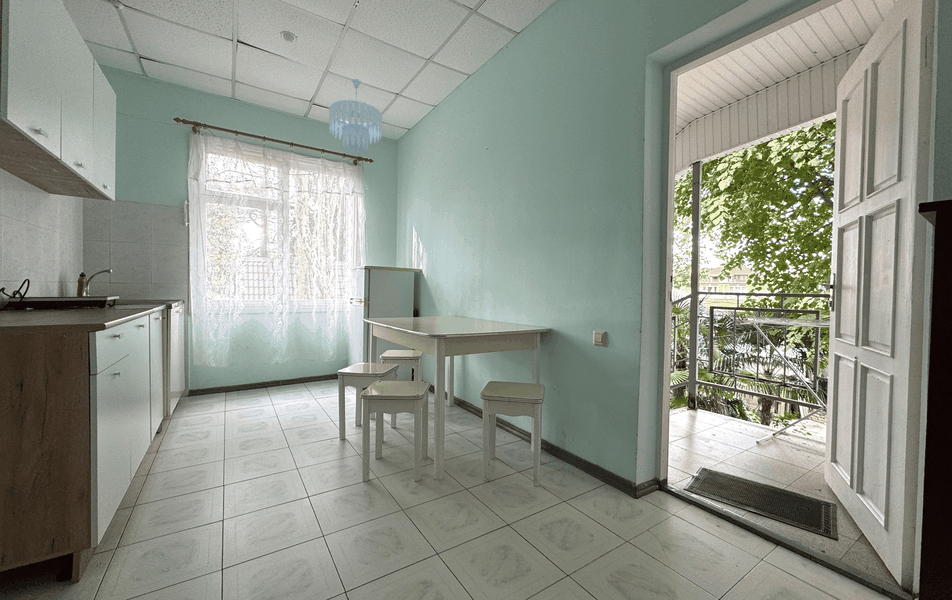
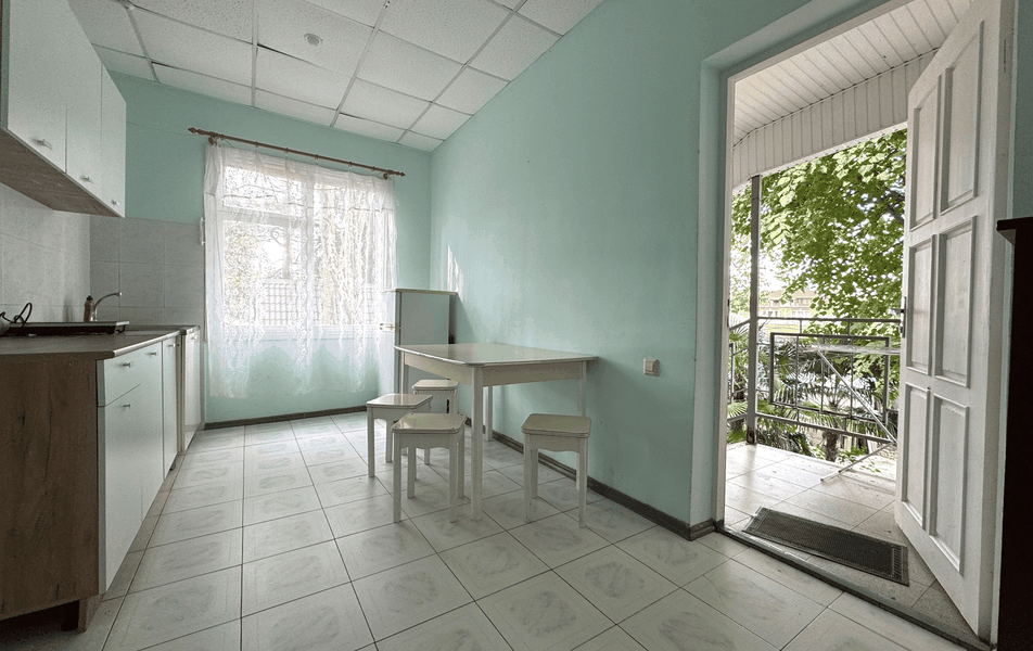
- ceiling light fixture [328,78,383,156]
